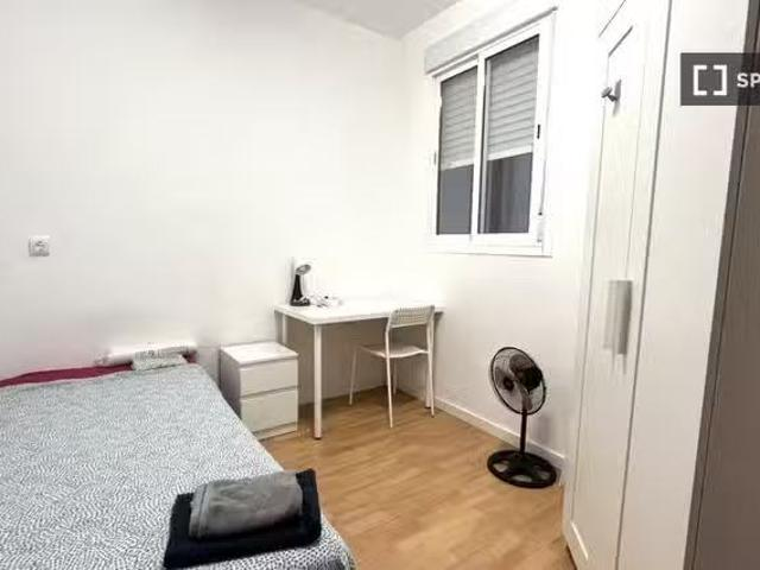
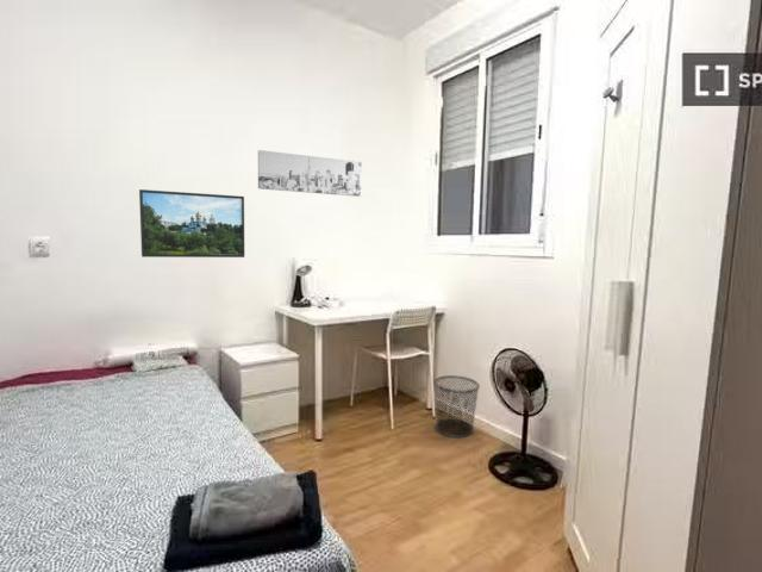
+ waste bin [432,374,481,439]
+ wall art [257,149,362,198]
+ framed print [138,188,245,259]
